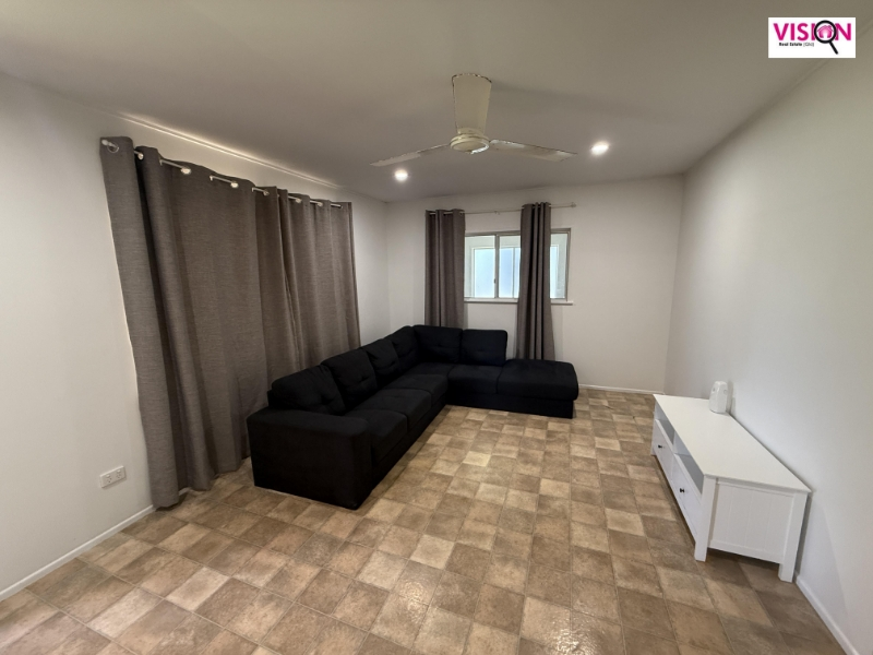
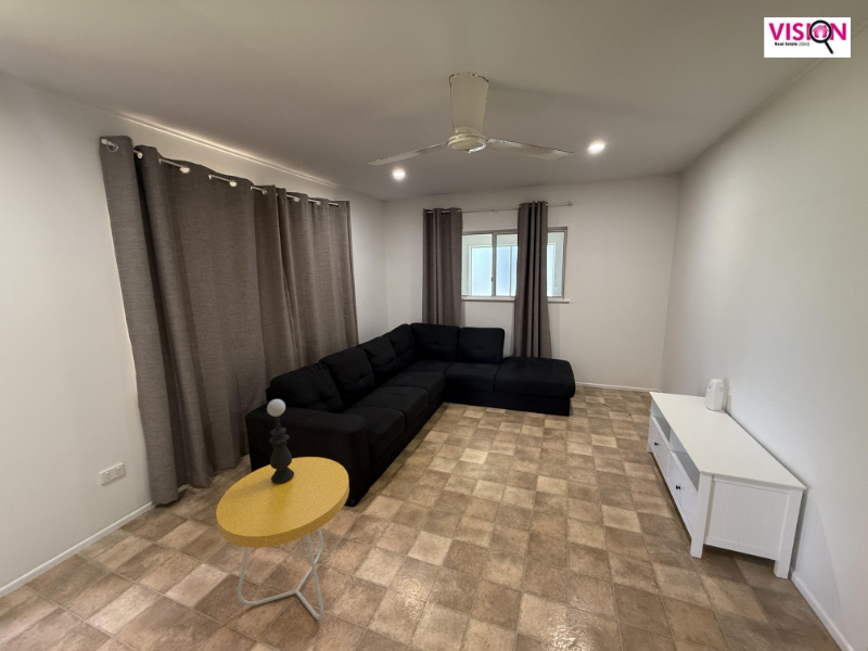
+ side table [215,456,350,621]
+ table lamp [266,398,294,484]
